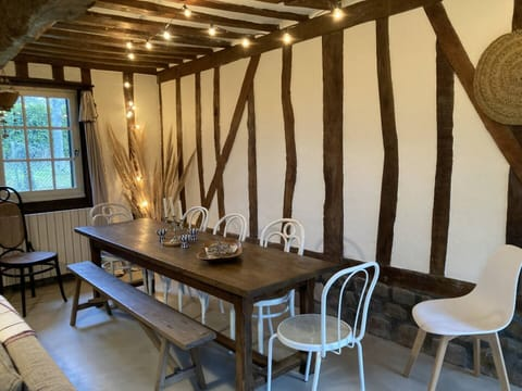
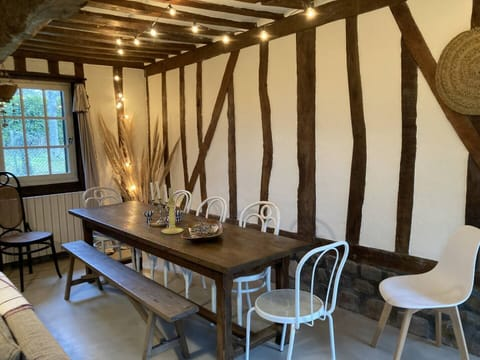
+ candle holder [161,187,184,235]
